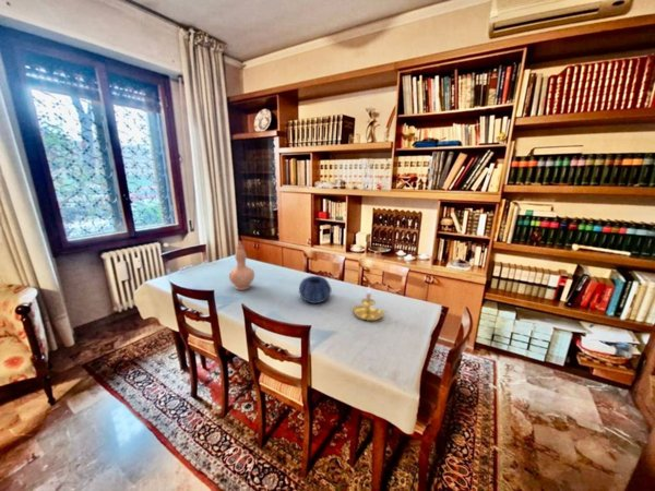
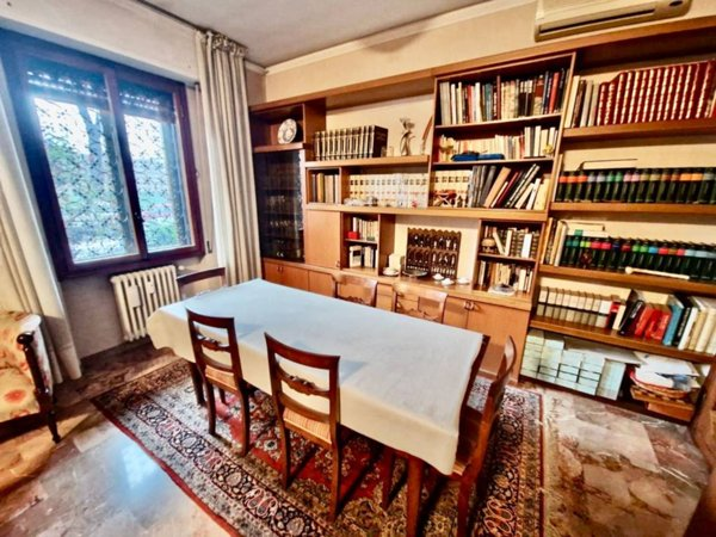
- decorative bowl [298,275,333,304]
- candle holder [352,285,388,322]
- vase [228,240,255,291]
